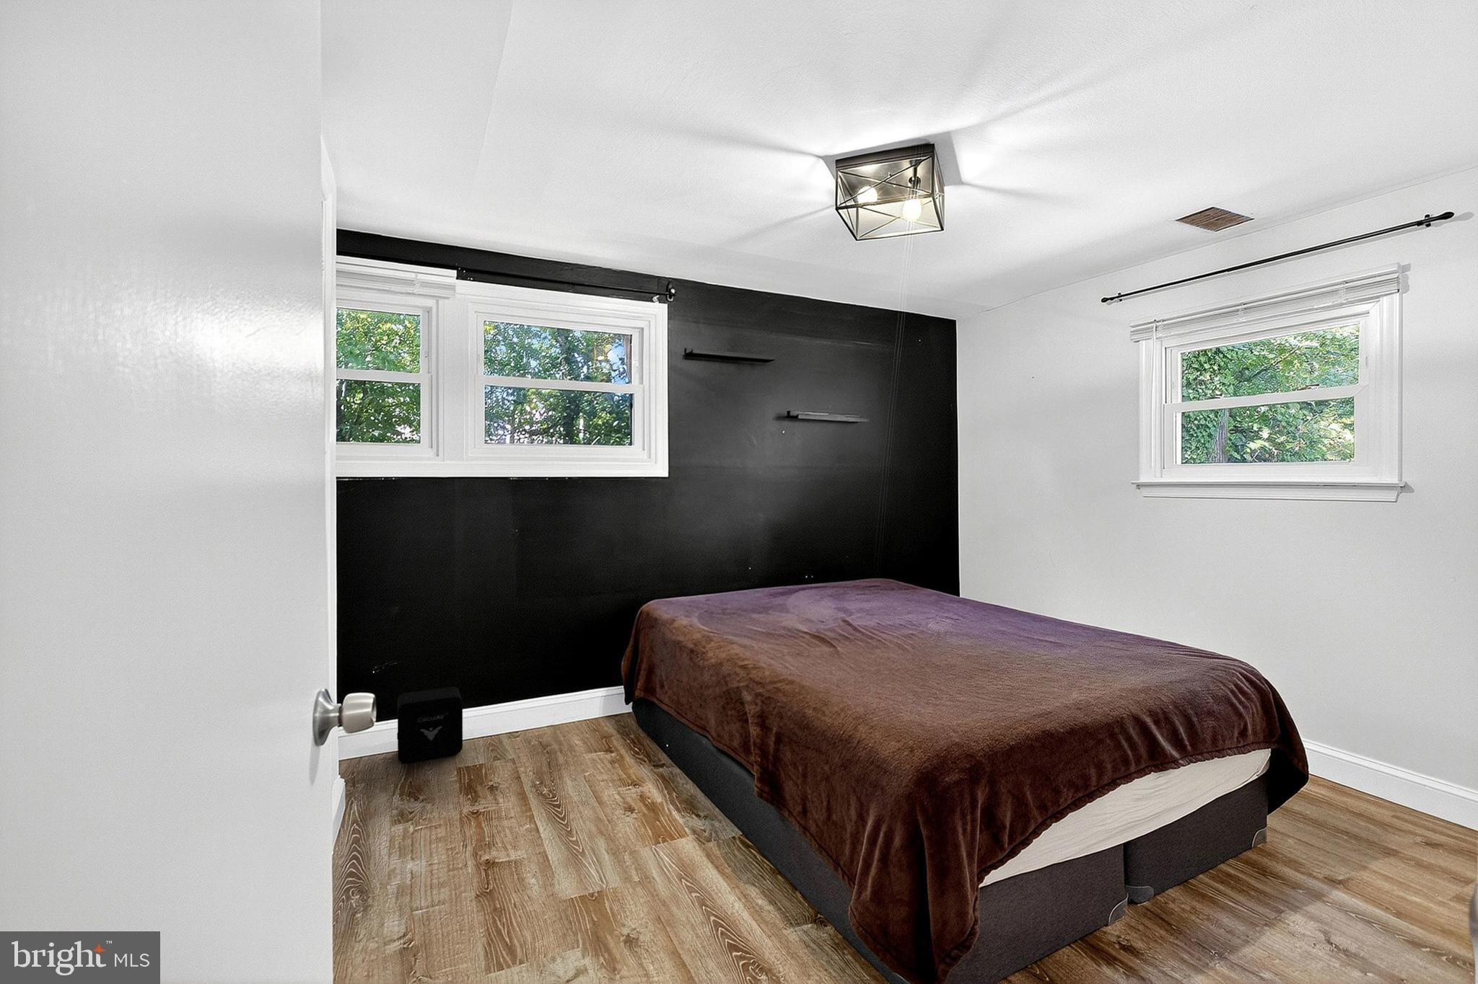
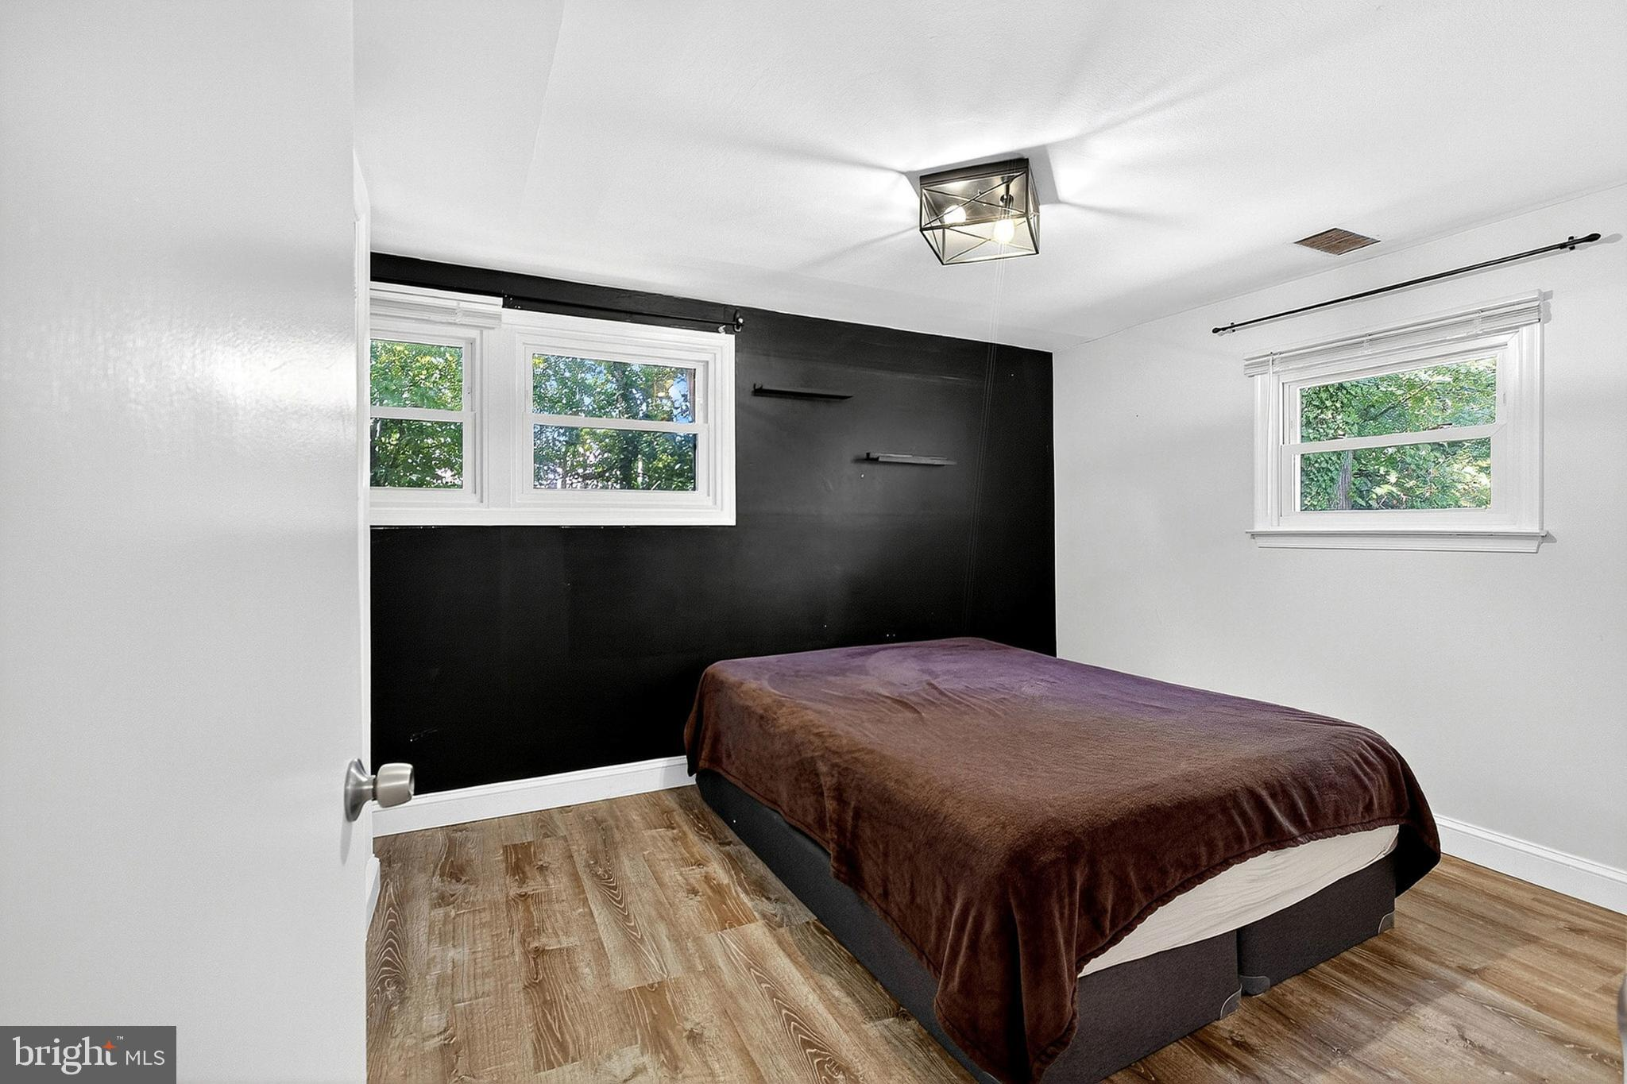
- air purifier [397,686,464,763]
